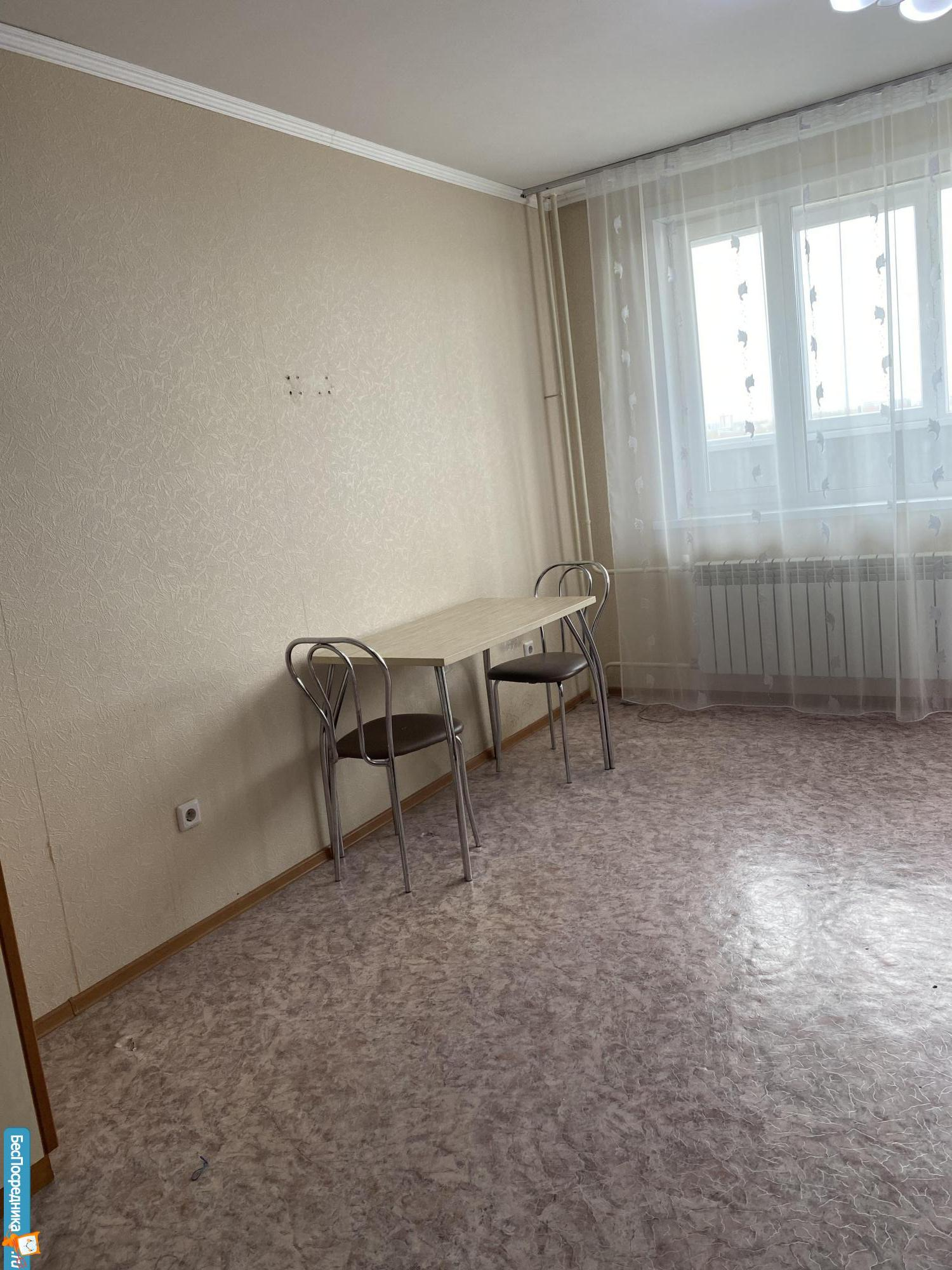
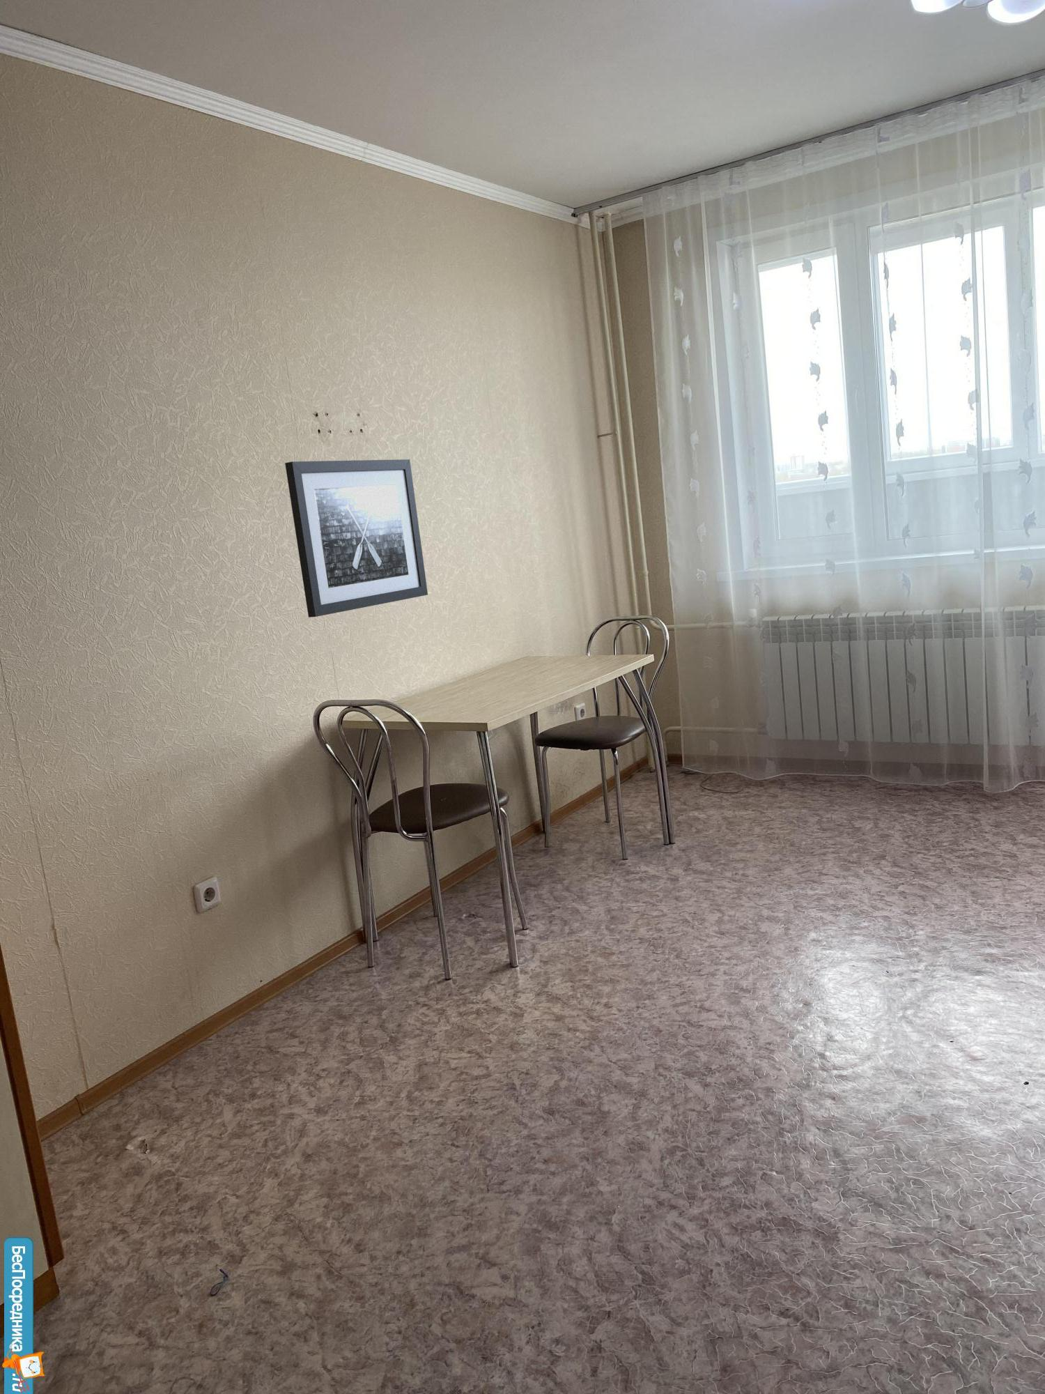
+ wall art [284,459,428,618]
